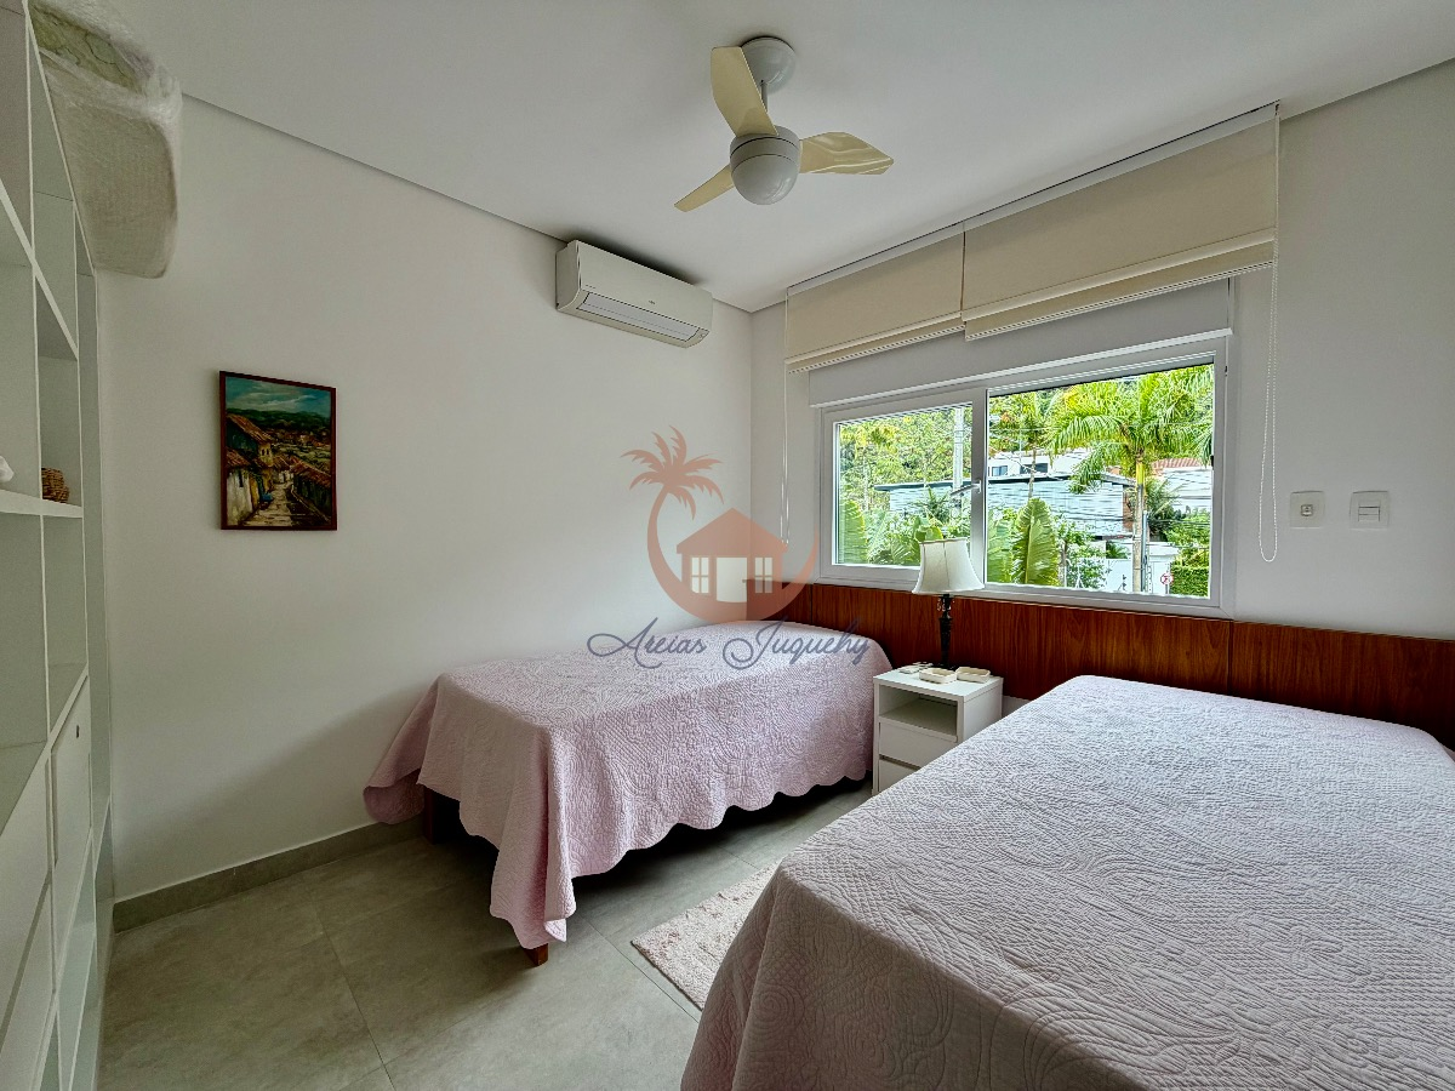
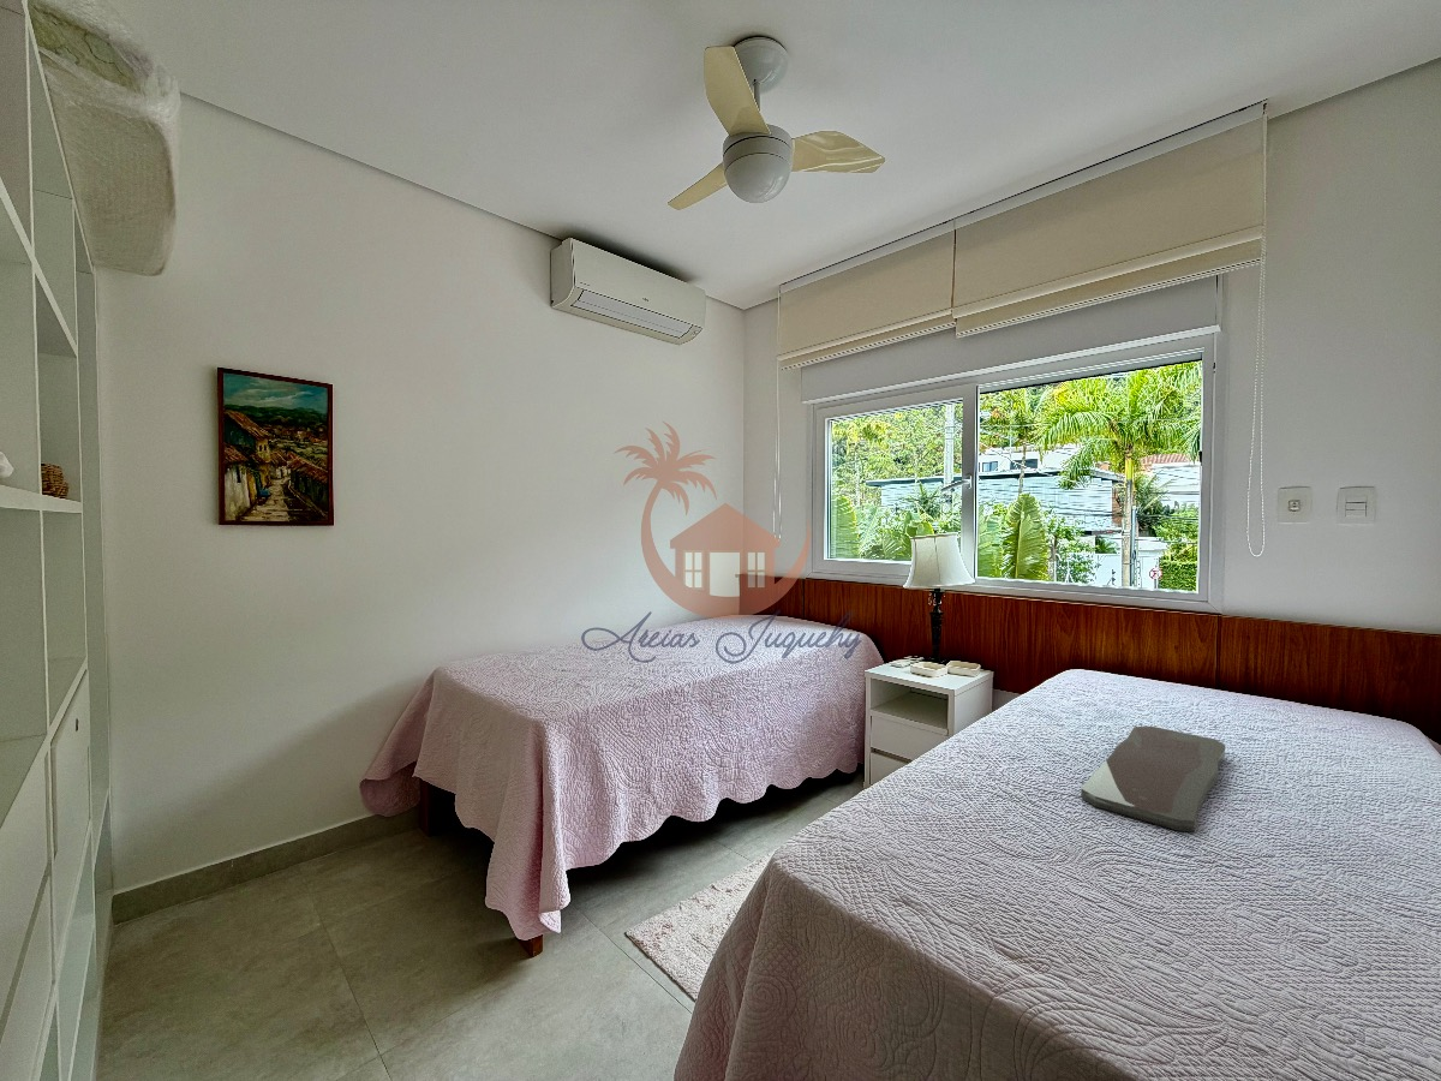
+ serving tray [1080,725,1226,834]
